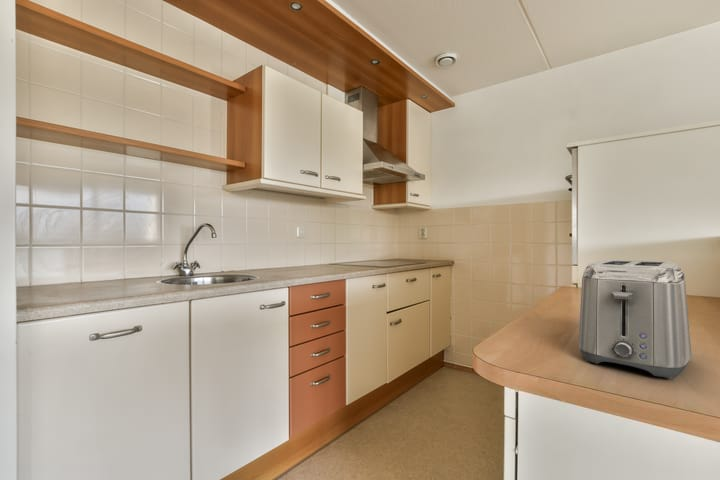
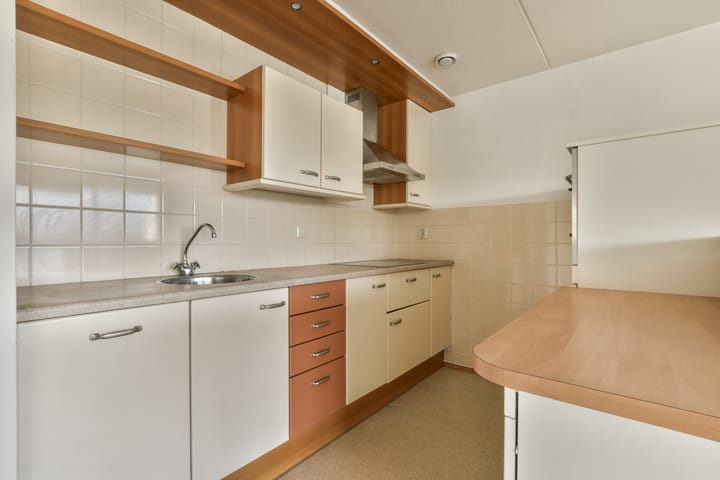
- toaster [577,259,692,380]
